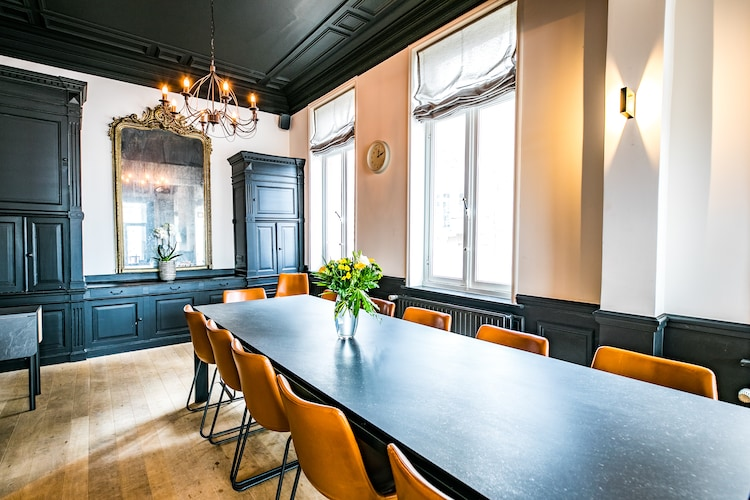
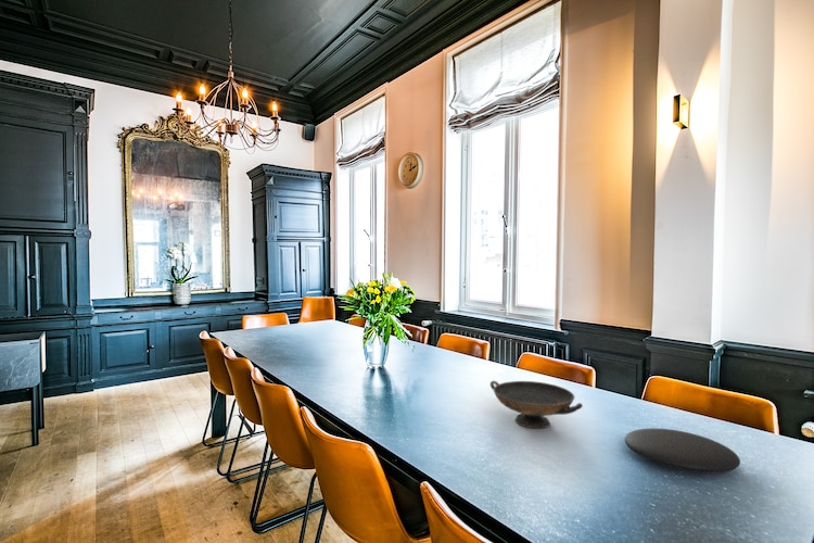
+ decorative bowl [489,380,584,429]
+ plate [624,427,741,475]
